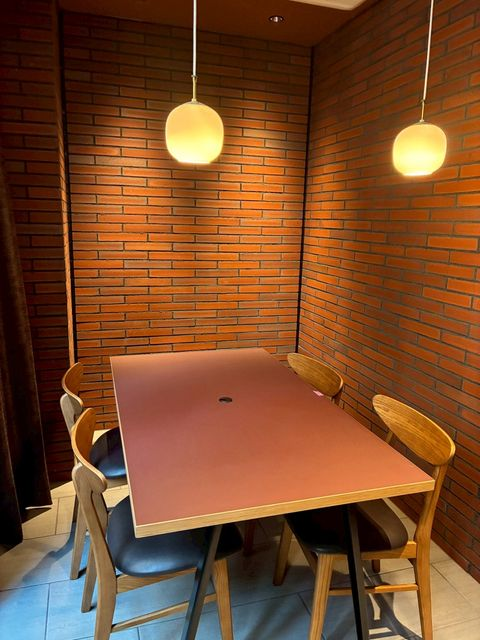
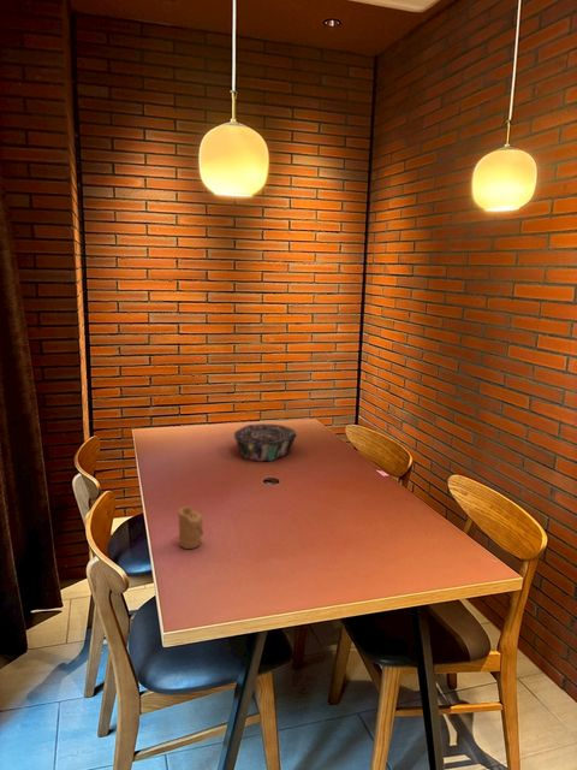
+ candle [177,505,204,550]
+ decorative bowl [232,422,298,463]
